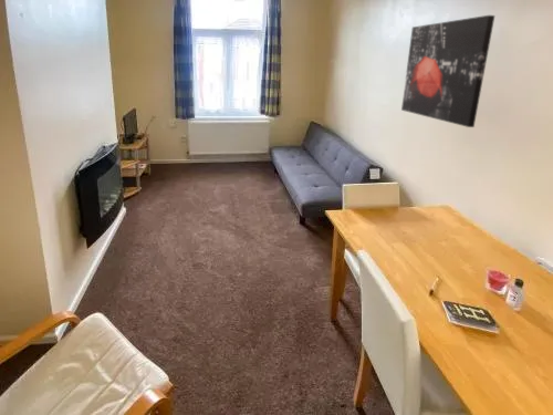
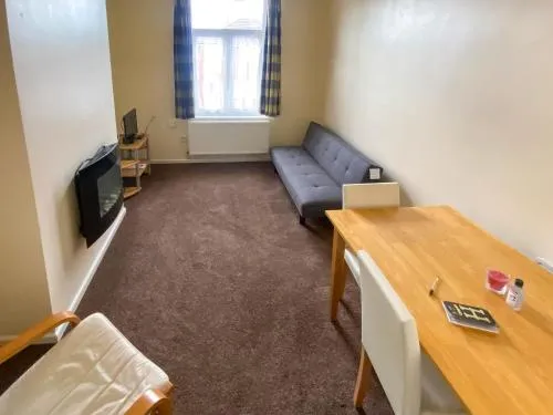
- wall art [400,14,495,128]
